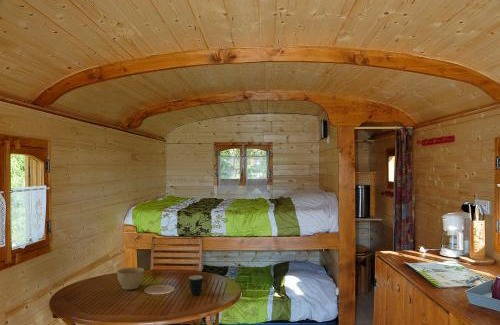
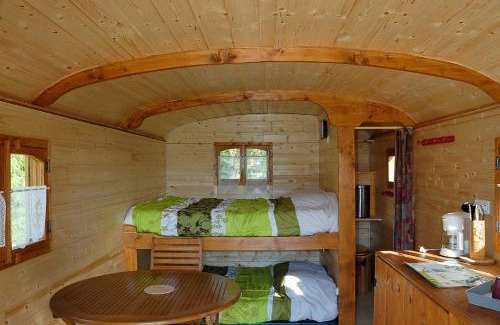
- planter bowl [116,266,145,291]
- mug [188,274,209,296]
